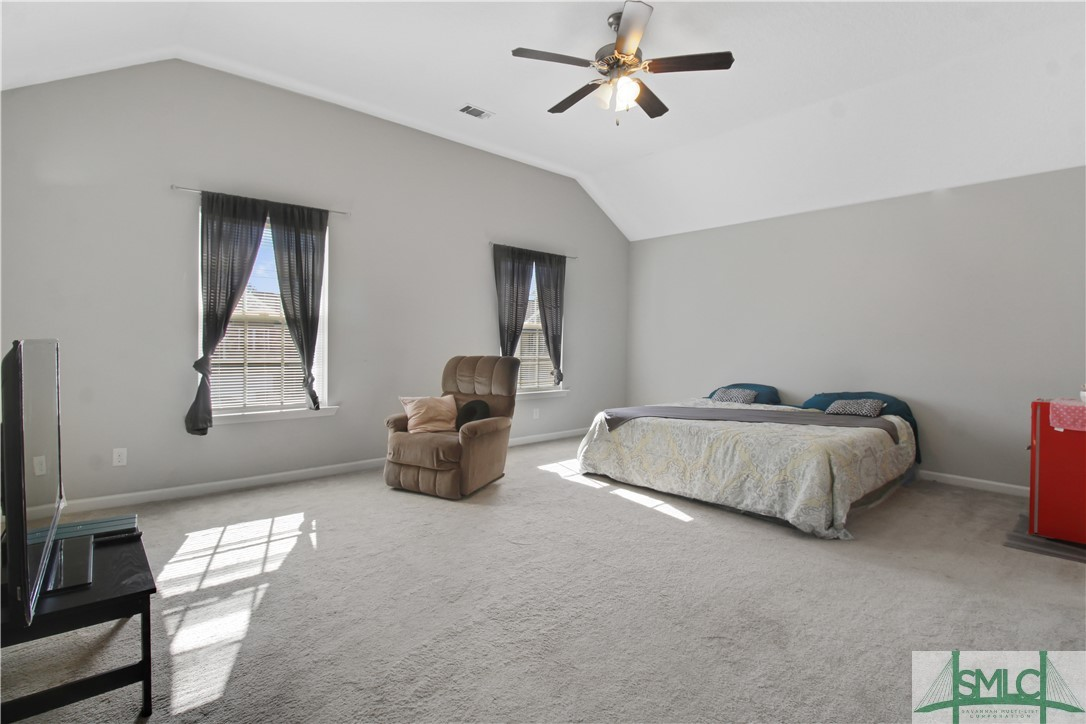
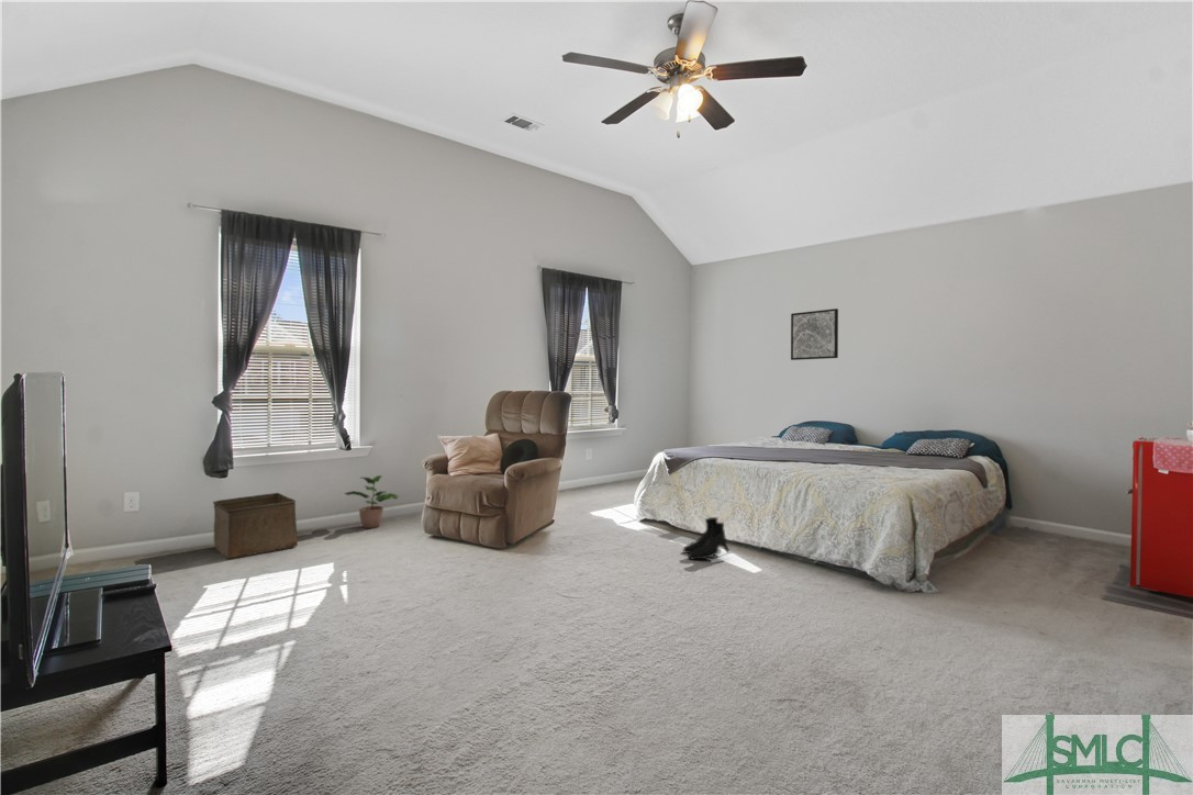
+ potted plant [343,474,399,529]
+ boots [682,516,731,561]
+ wall art [790,307,839,361]
+ storage bin [212,492,299,560]
